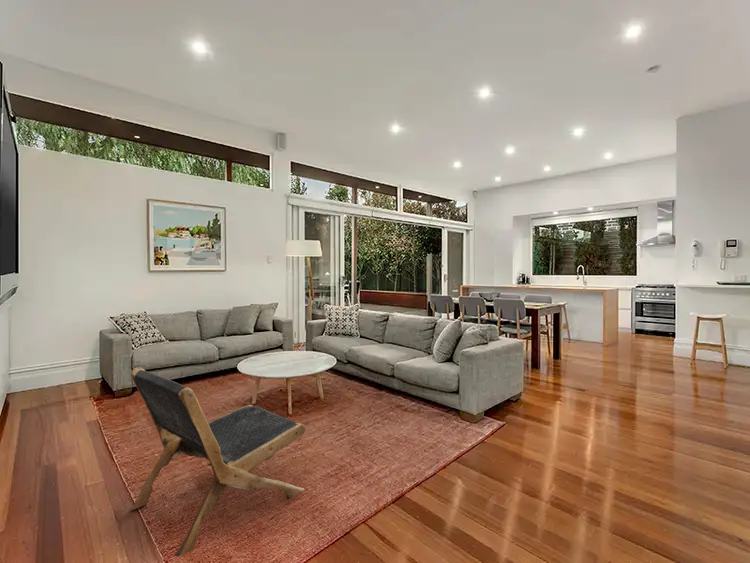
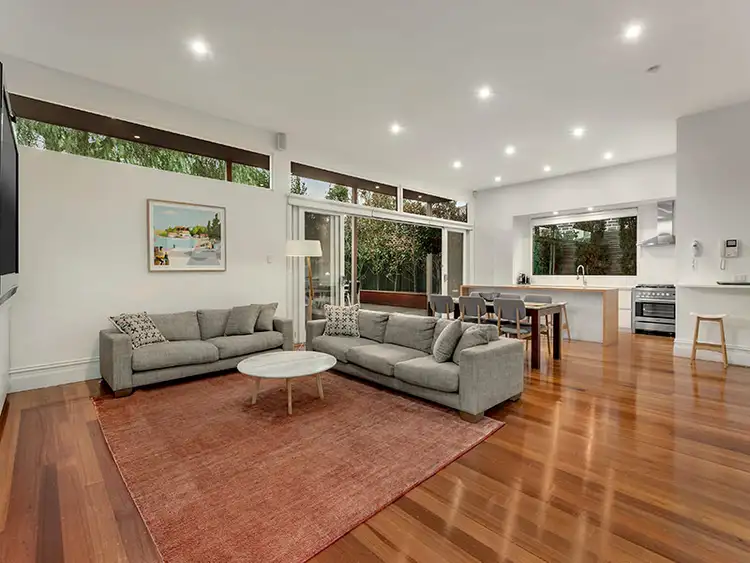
- lounge chair [129,366,307,557]
